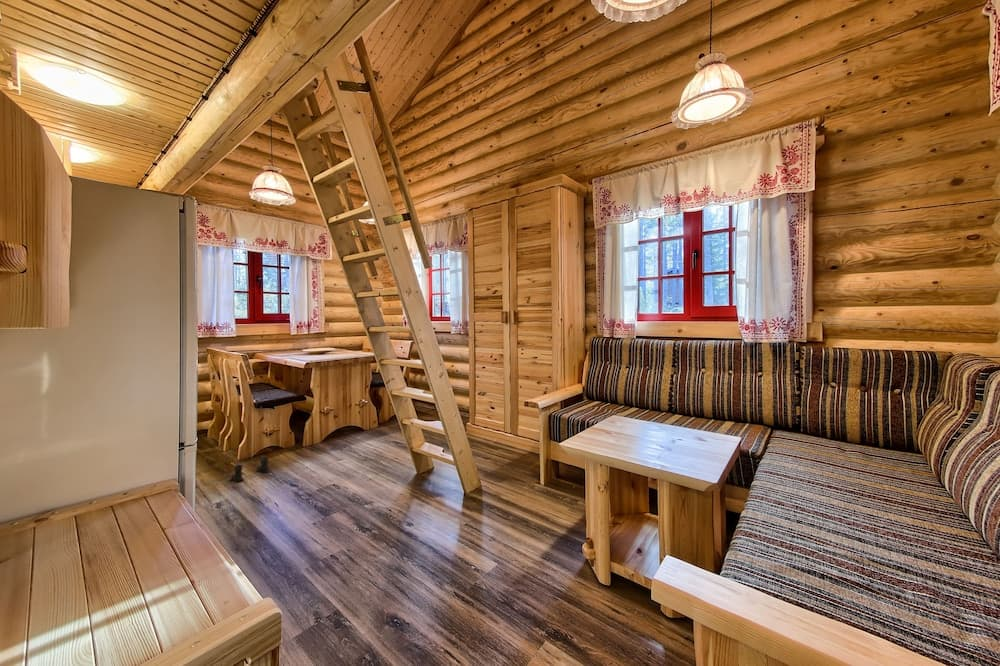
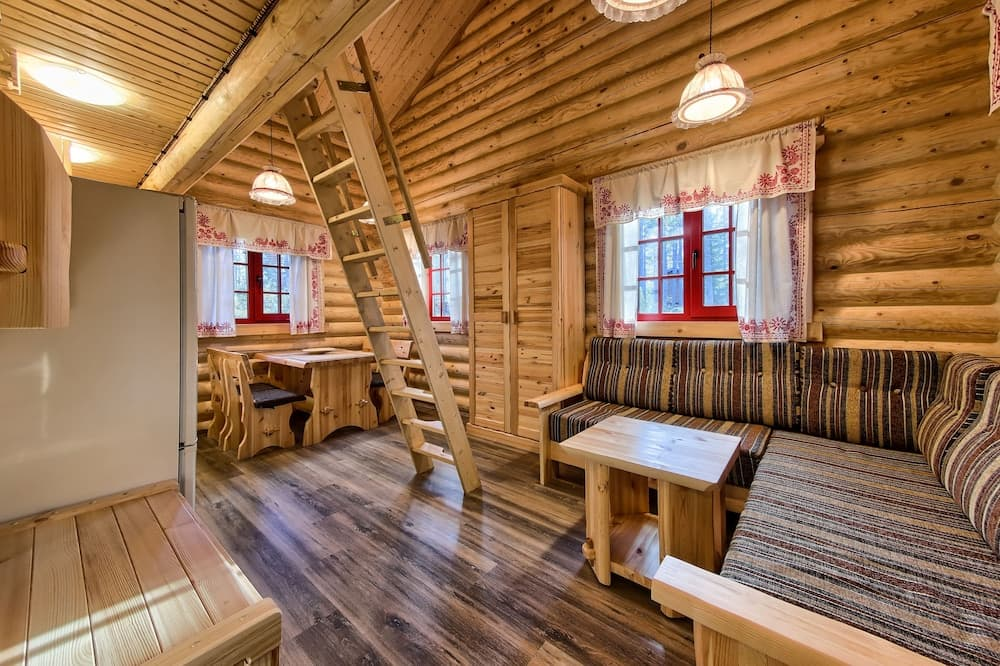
- boots [227,456,270,483]
